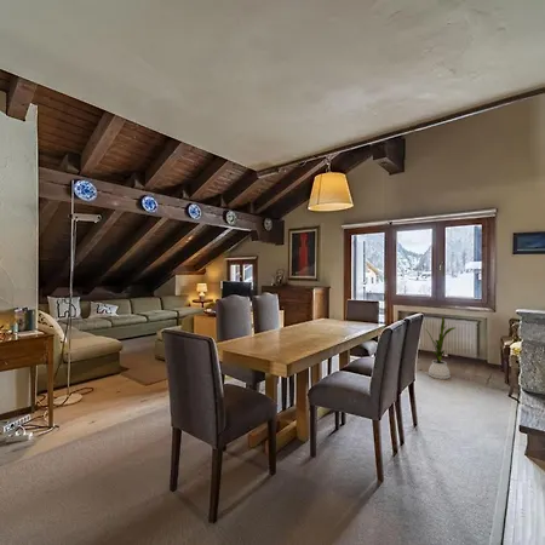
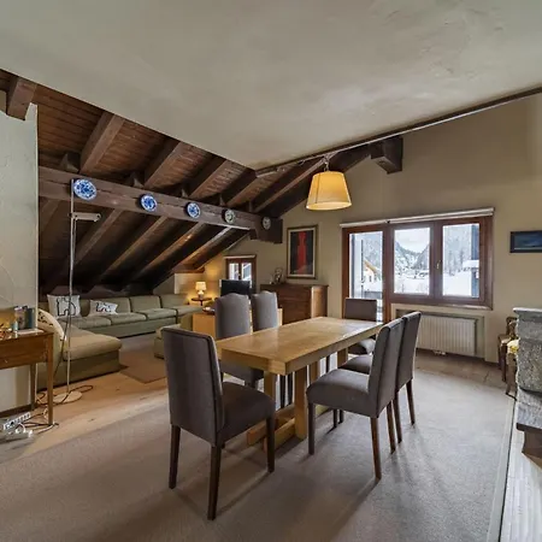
- house plant [425,315,455,380]
